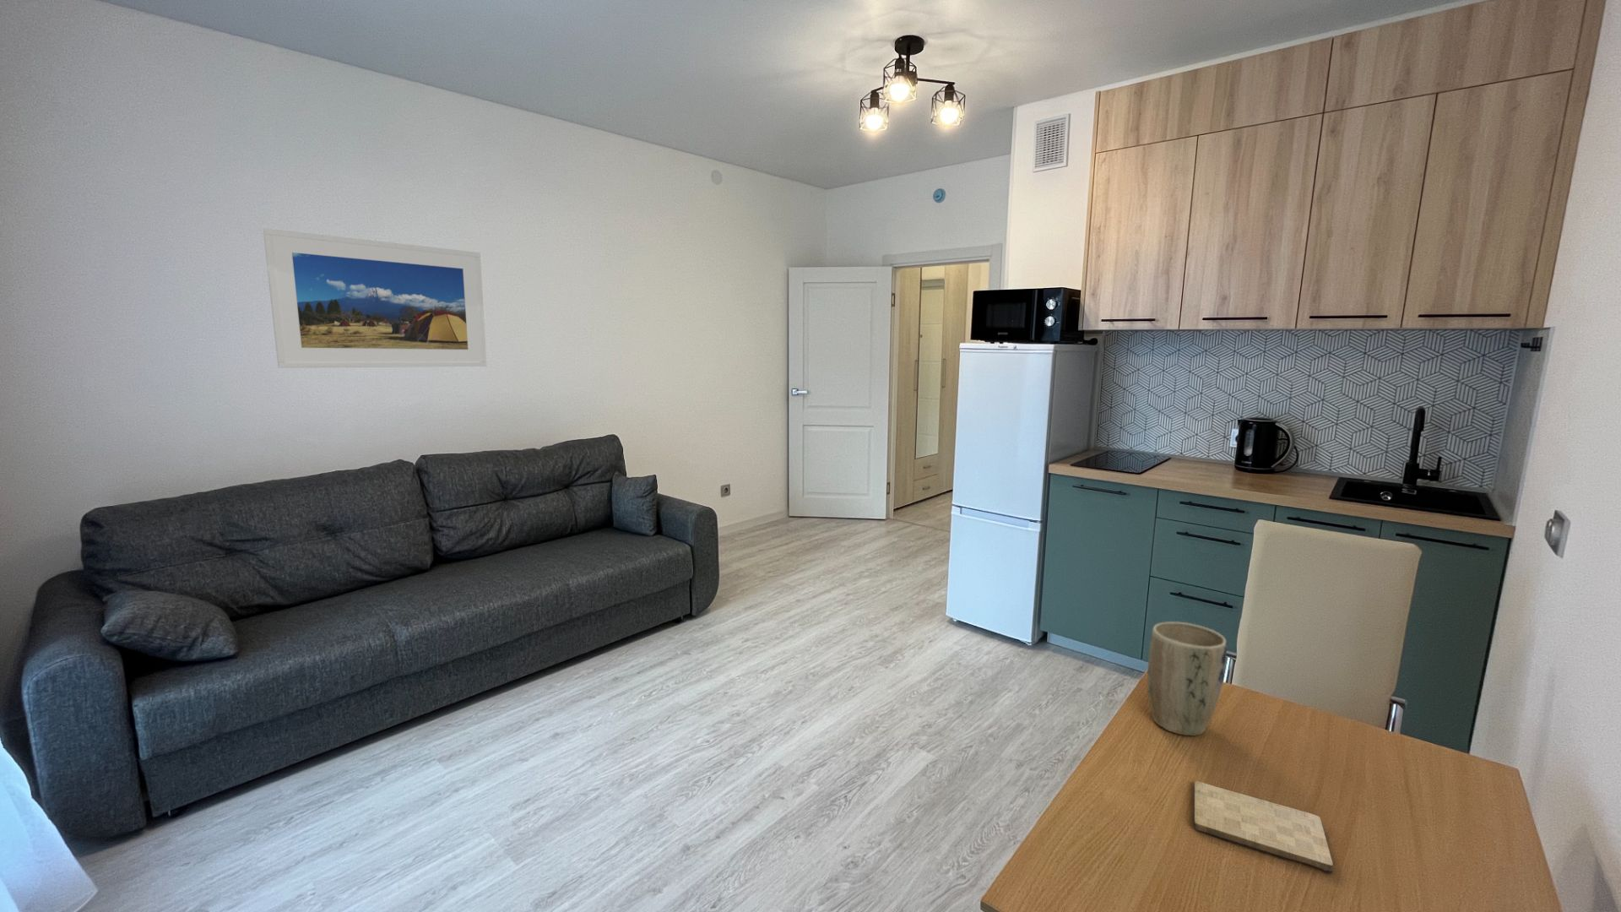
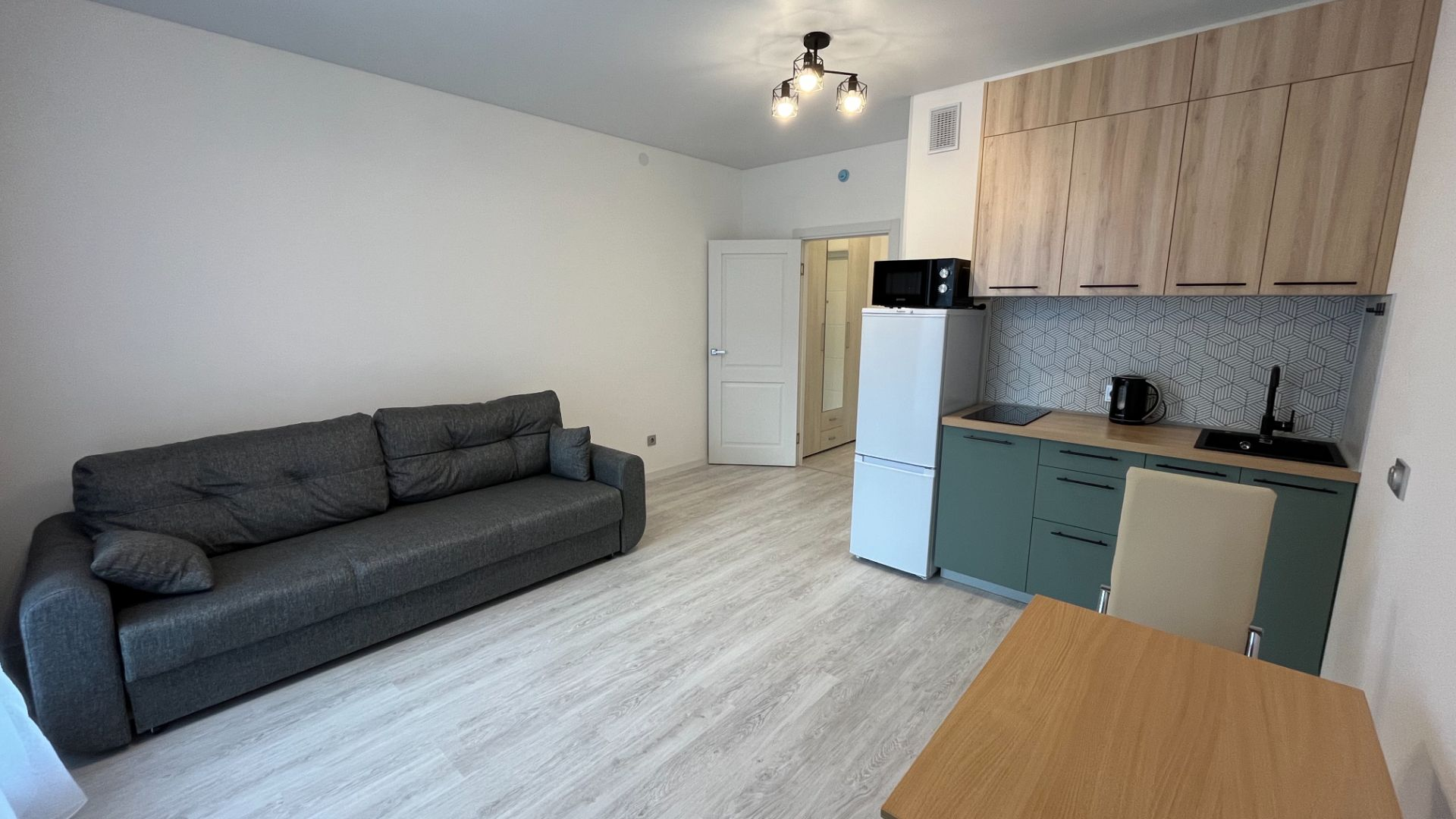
- plant pot [1147,620,1228,736]
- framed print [263,228,488,369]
- cutting board [1193,781,1334,874]
